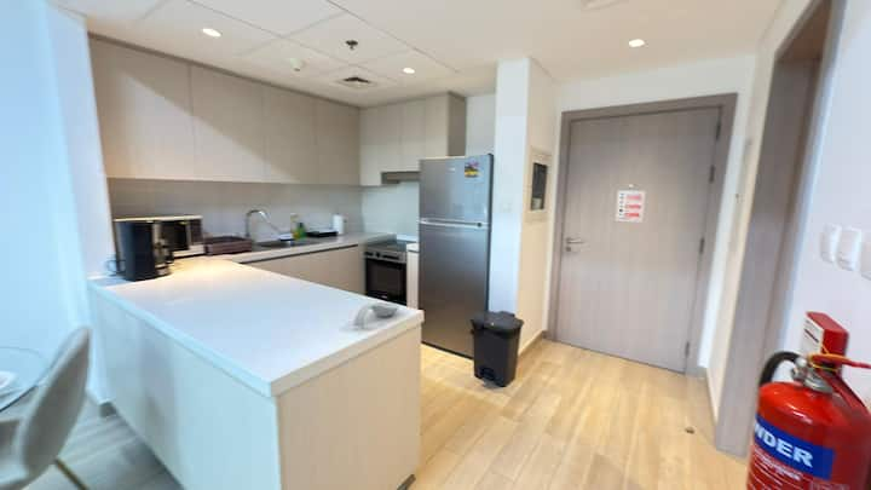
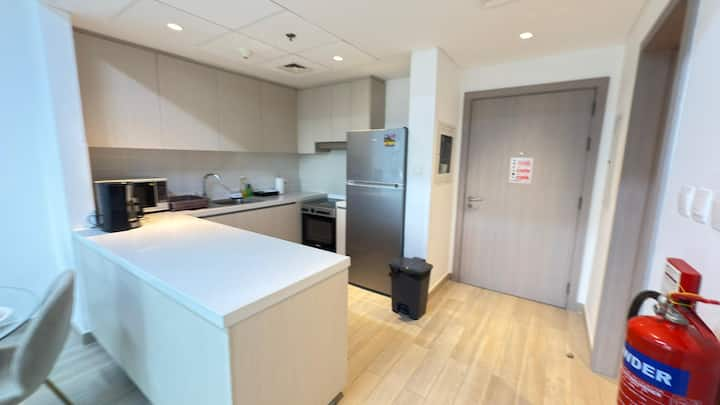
- spoon rest [353,301,400,329]
